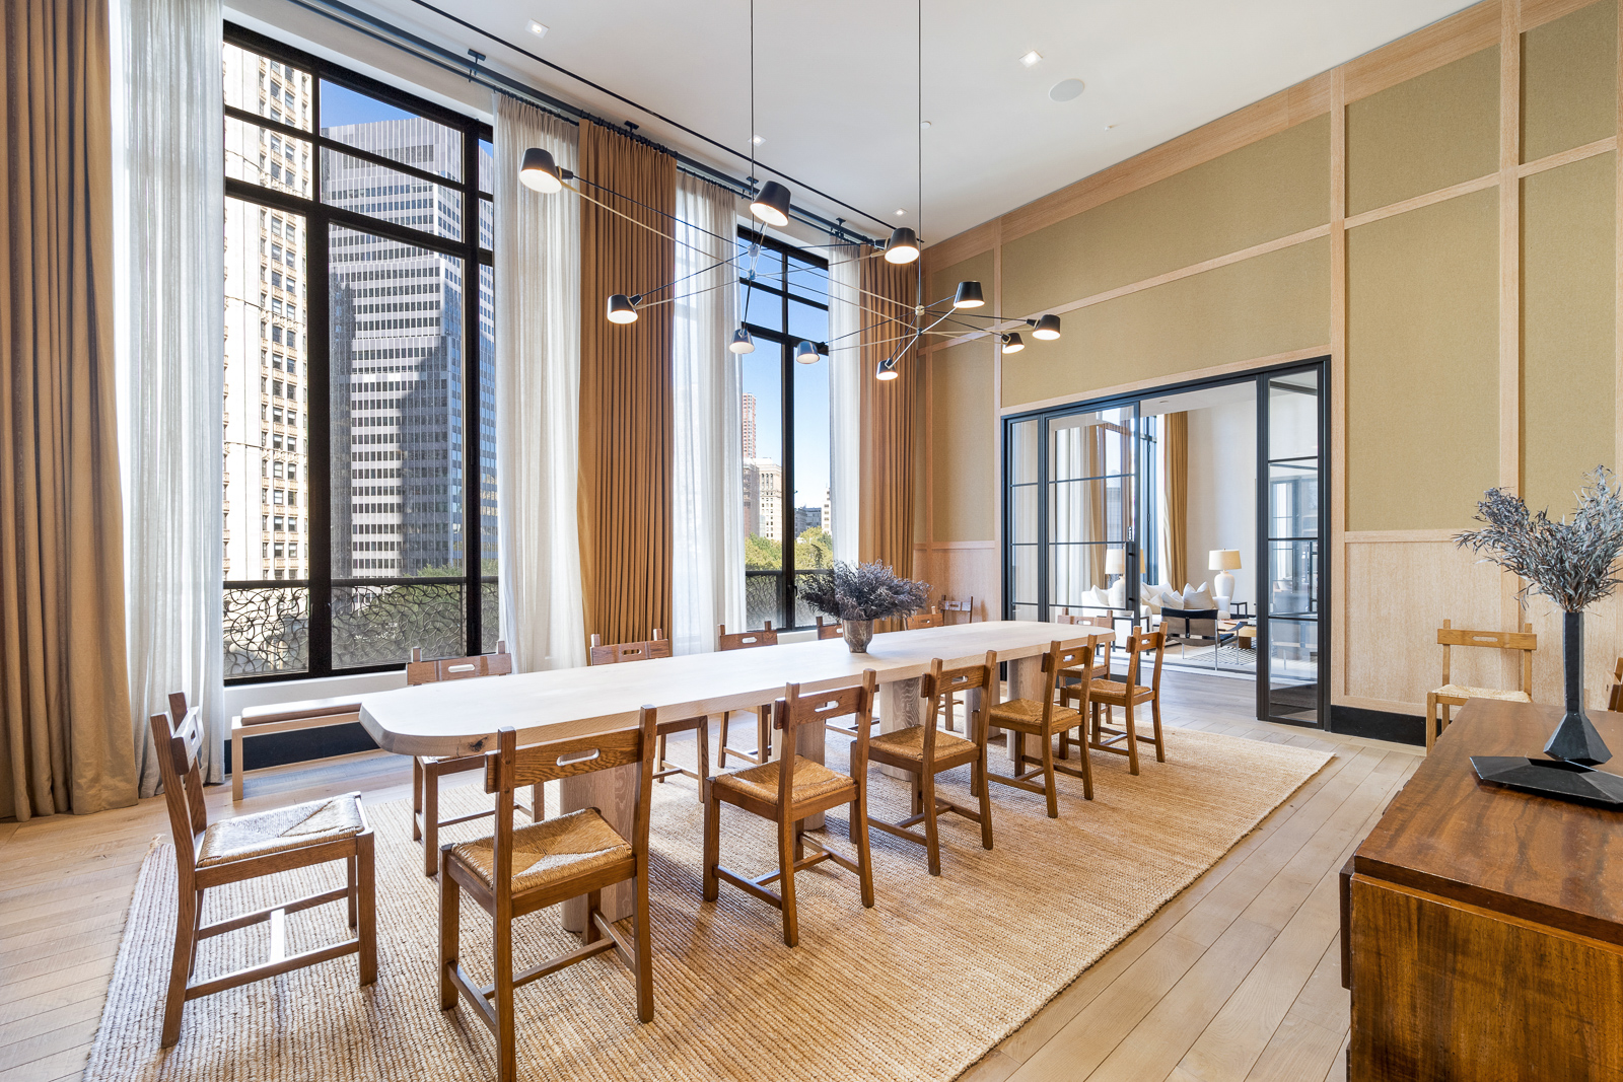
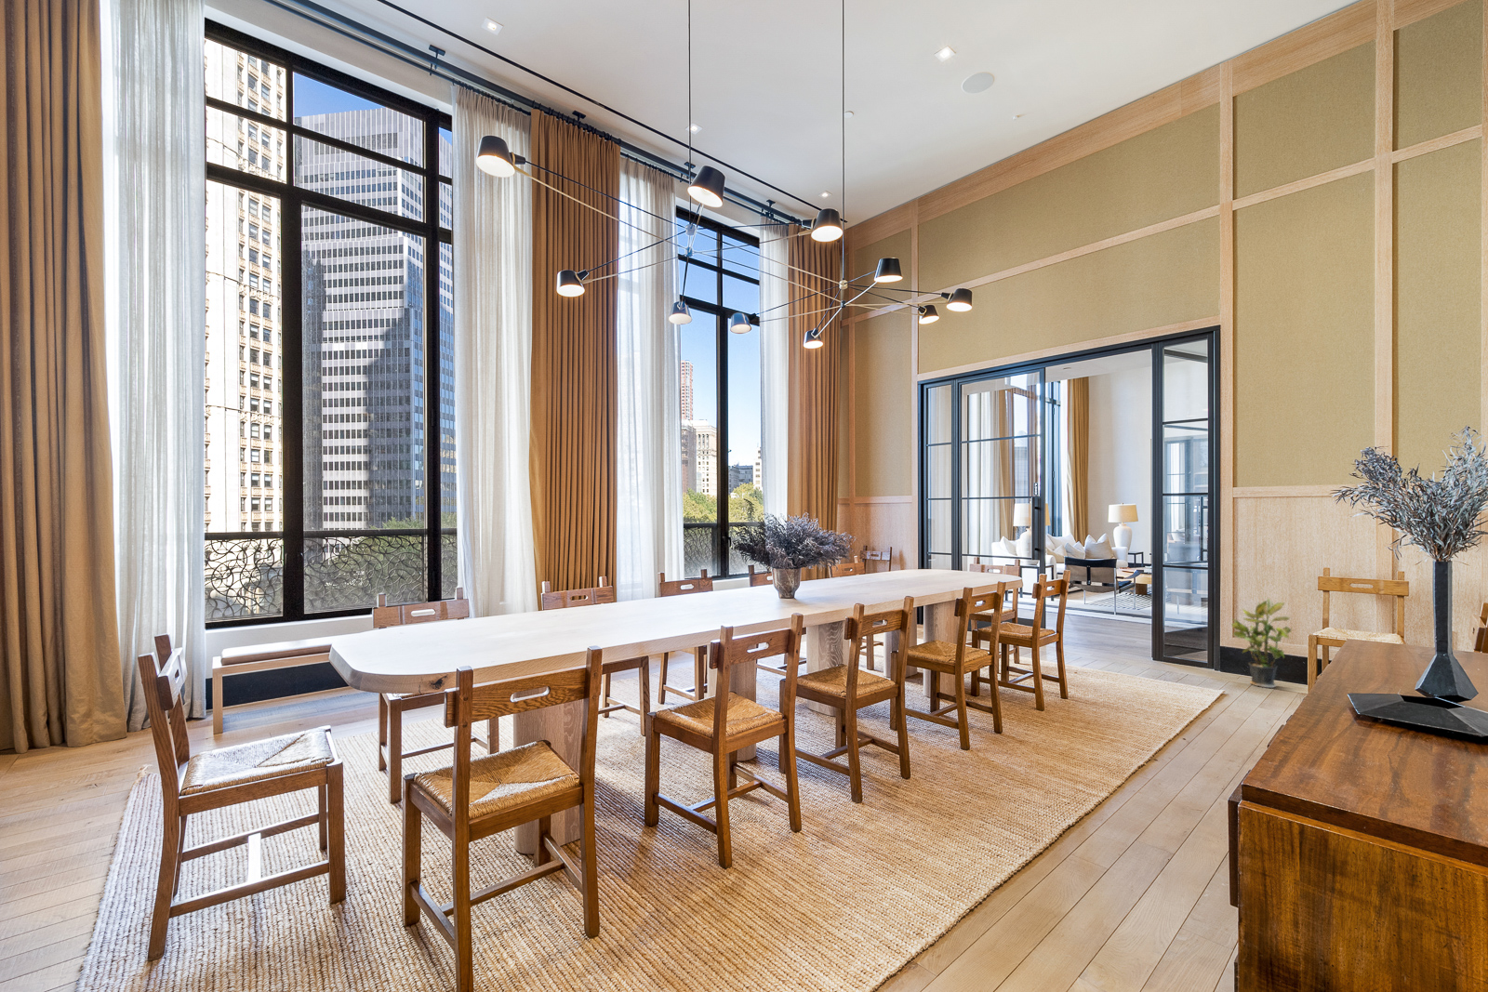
+ potted plant [1229,598,1293,689]
